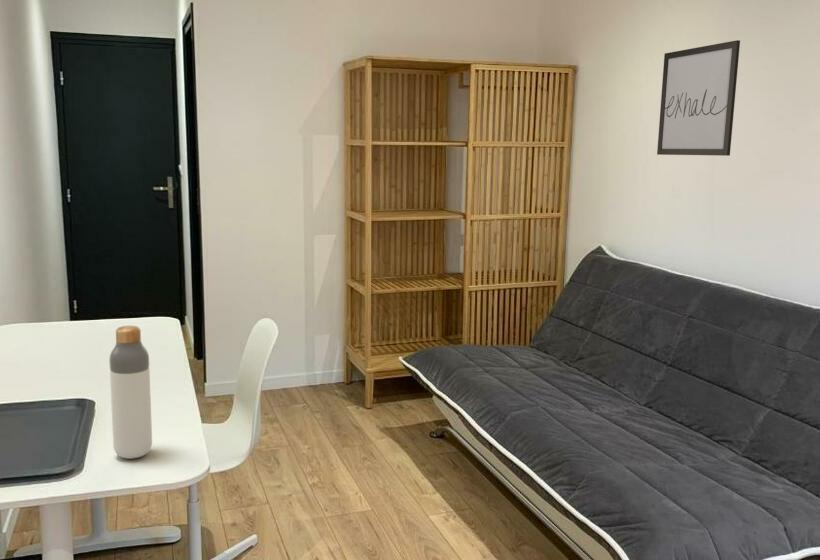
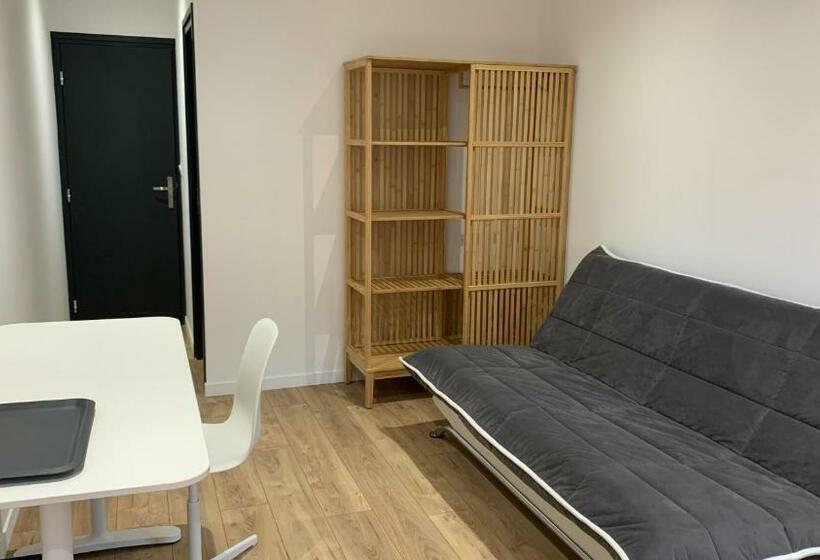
- wall art [656,39,741,157]
- bottle [108,325,153,460]
